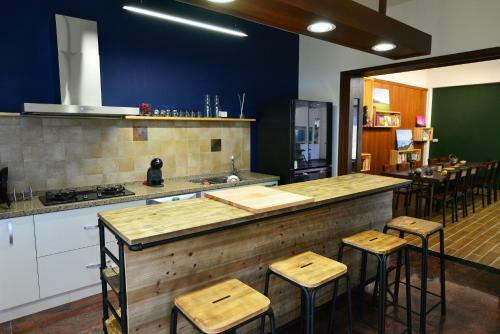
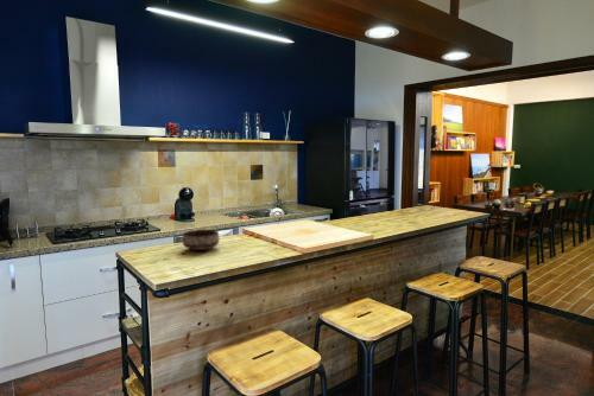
+ bowl [181,229,220,251]
